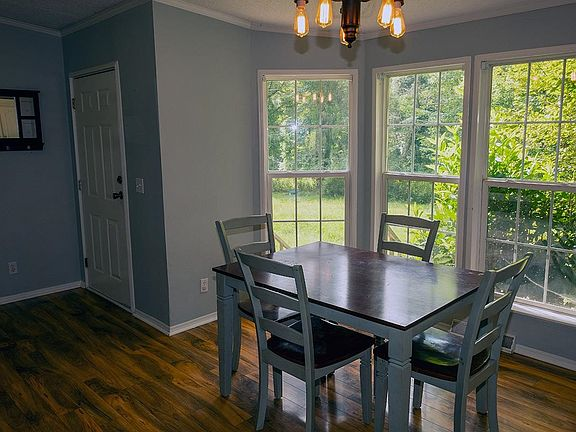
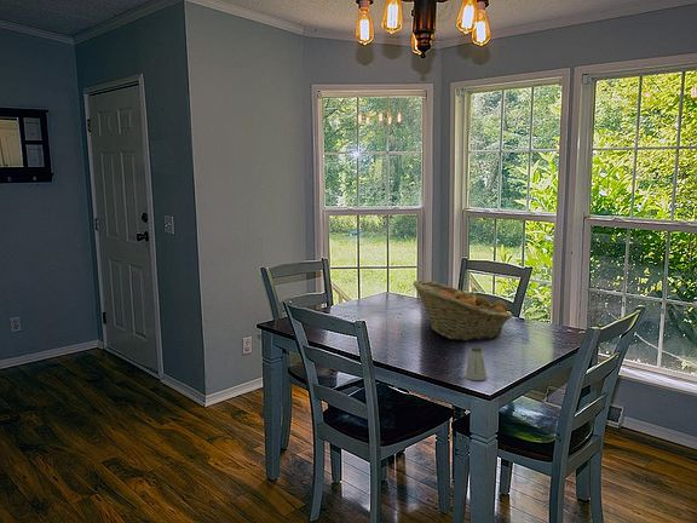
+ saltshaker [463,345,489,381]
+ fruit basket [411,278,514,341]
